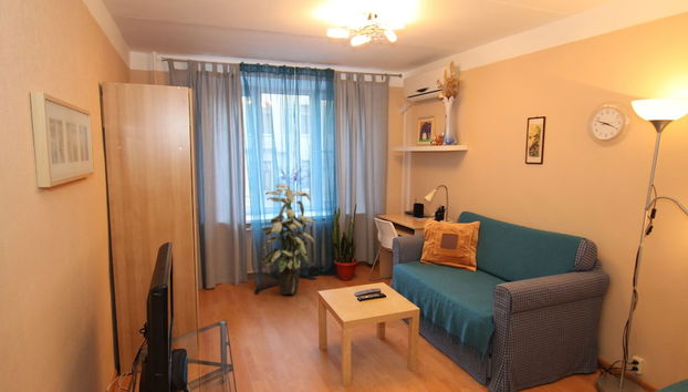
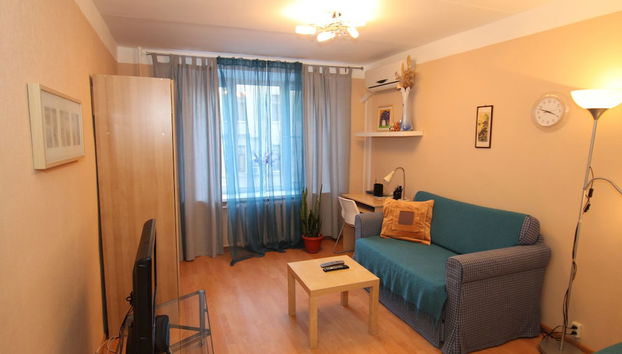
- indoor plant [259,183,315,296]
